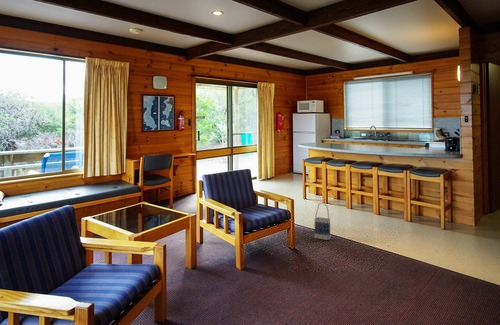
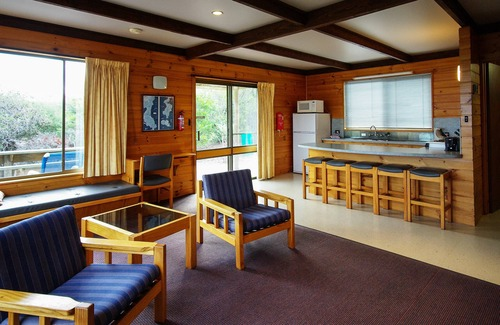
- bag [313,202,331,241]
